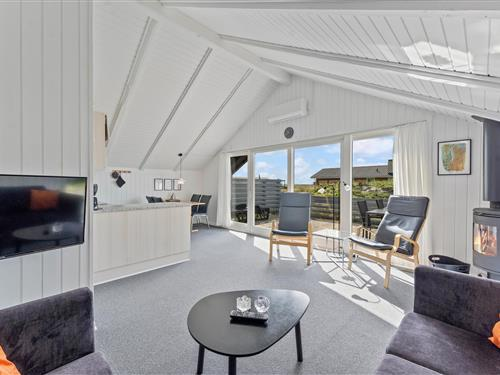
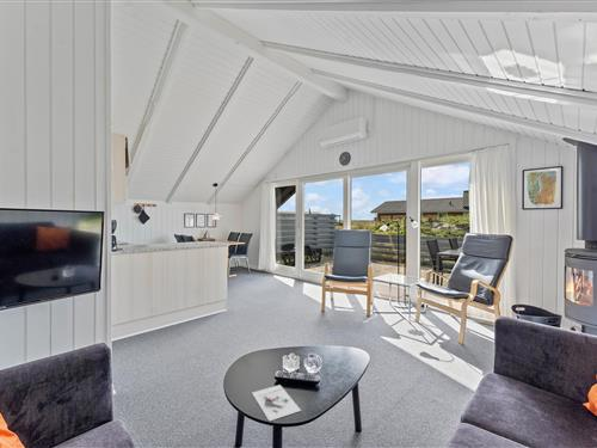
+ architectural model [251,383,302,423]
